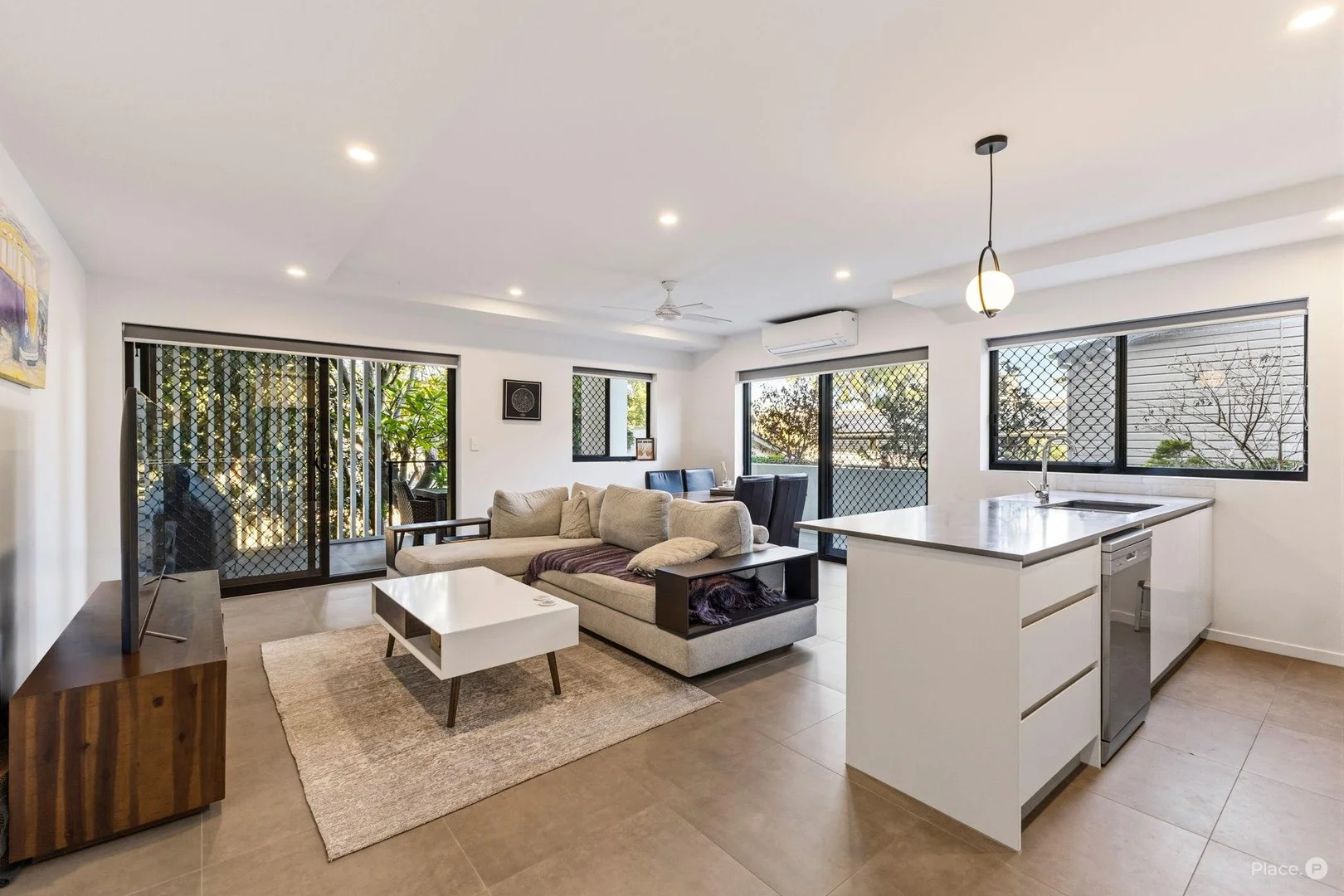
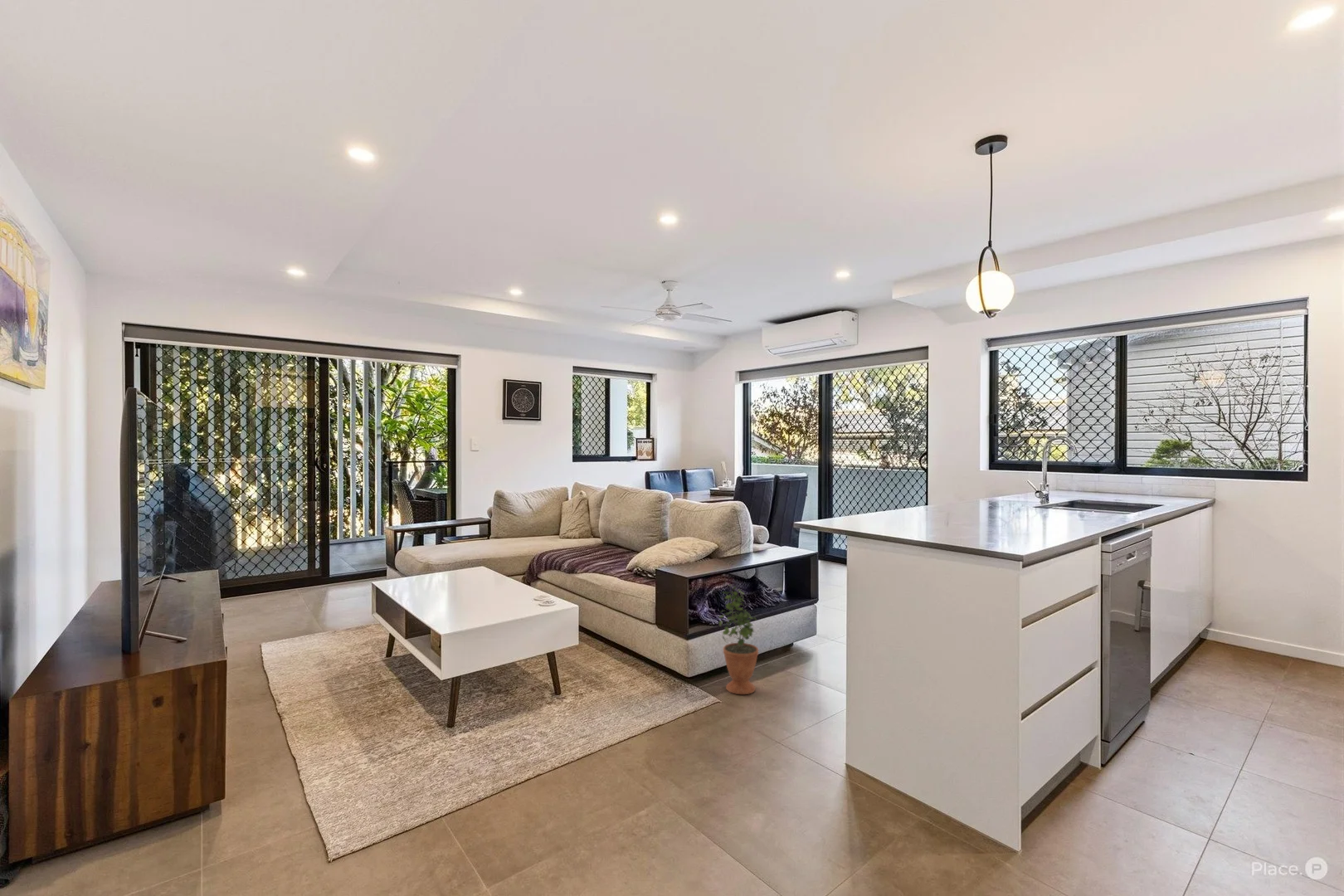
+ potted plant [718,584,759,695]
